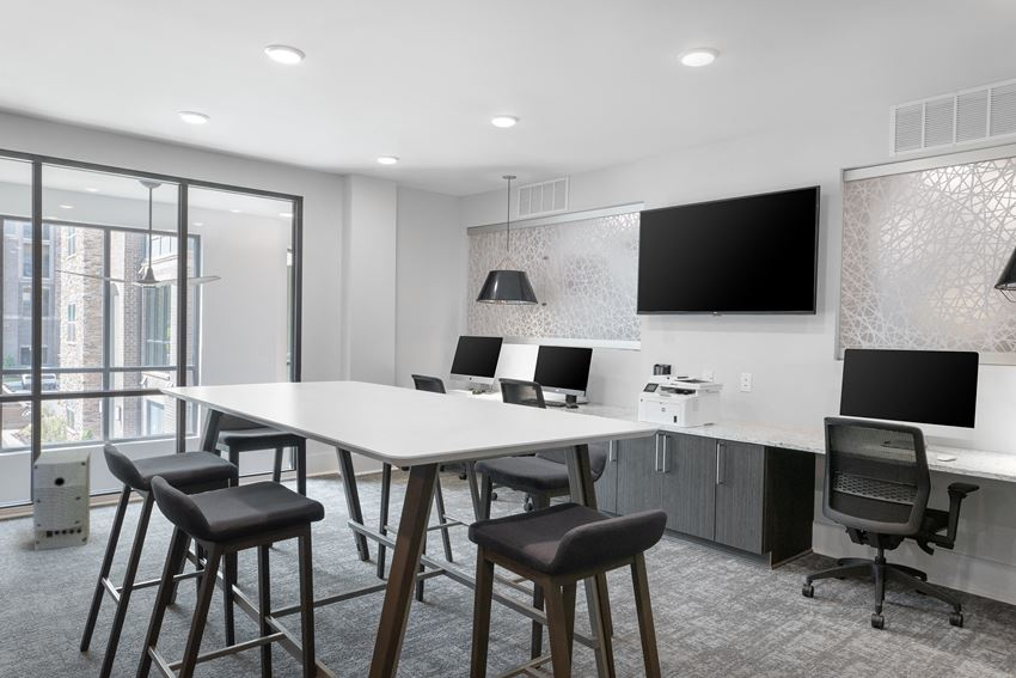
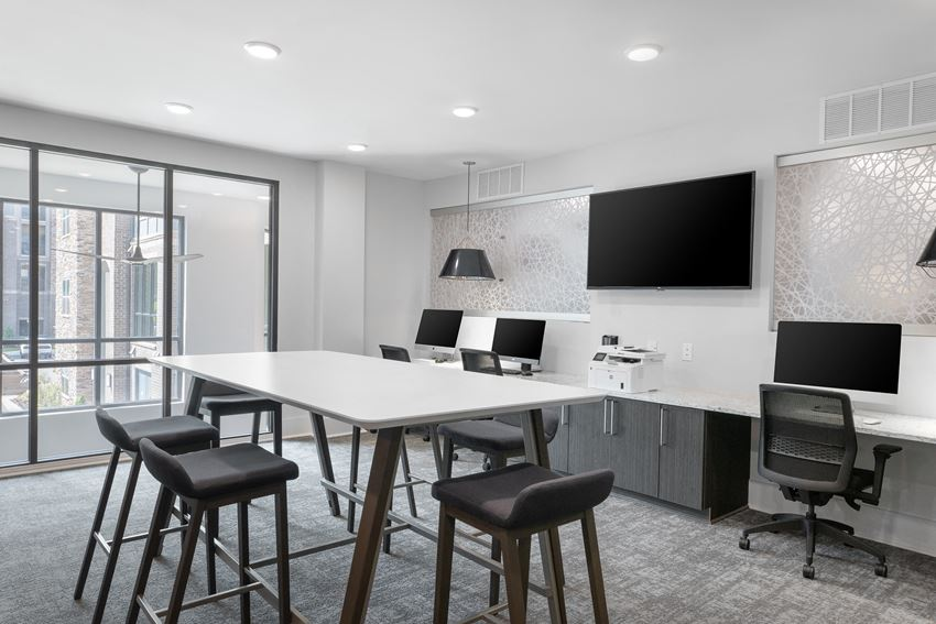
- air purifier [32,450,91,551]
